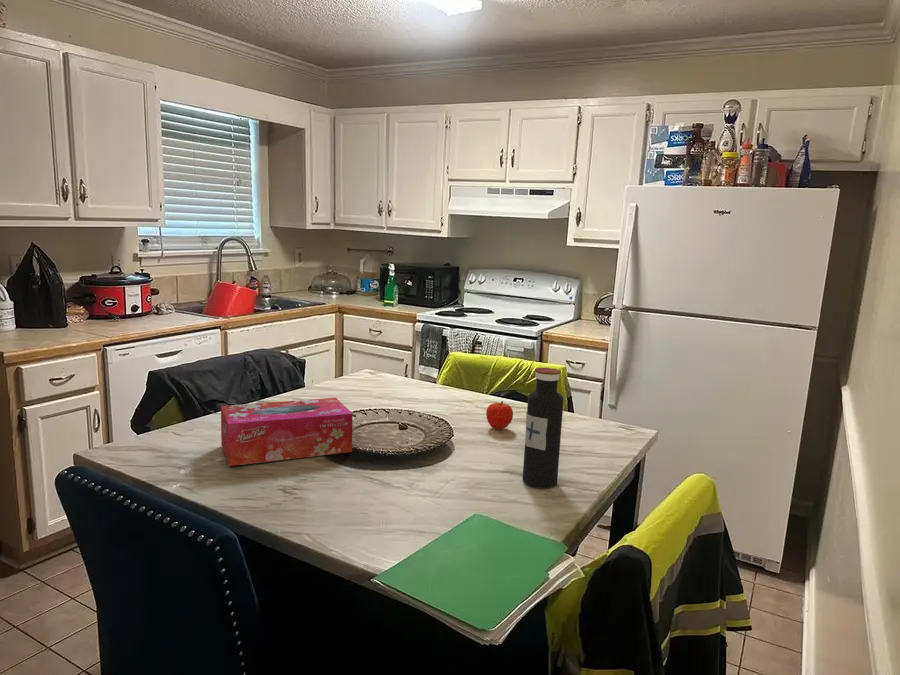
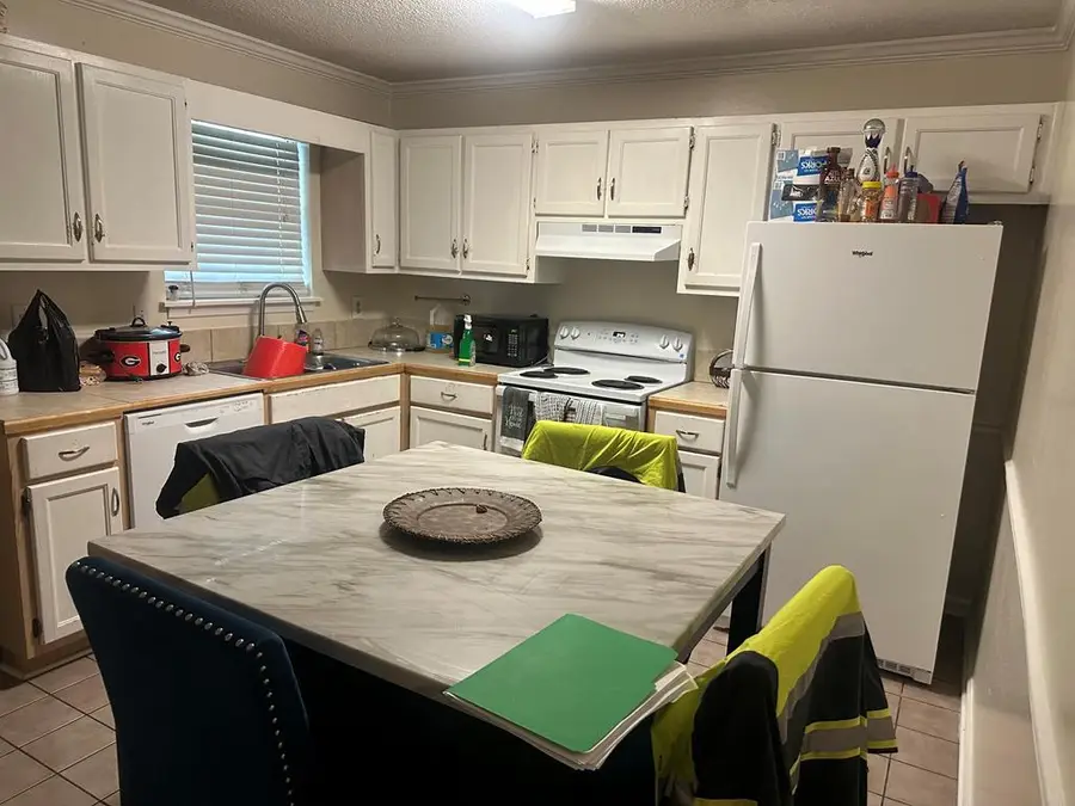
- water bottle [522,367,564,489]
- fruit [485,400,514,431]
- tissue box [220,397,354,467]
